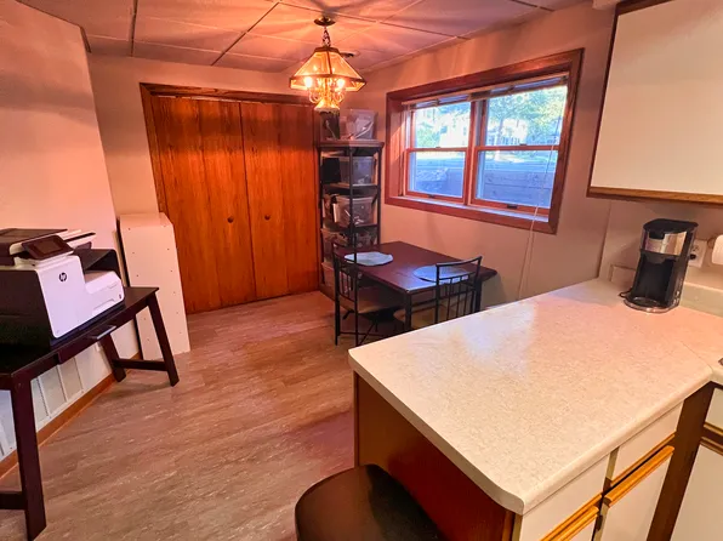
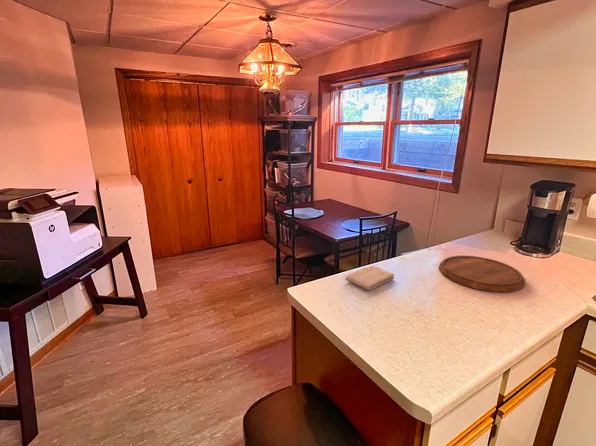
+ cutting board [438,255,526,293]
+ washcloth [345,265,395,291]
